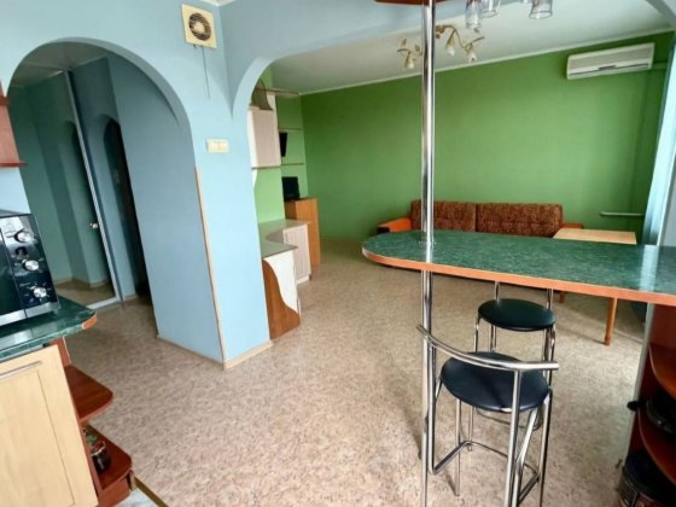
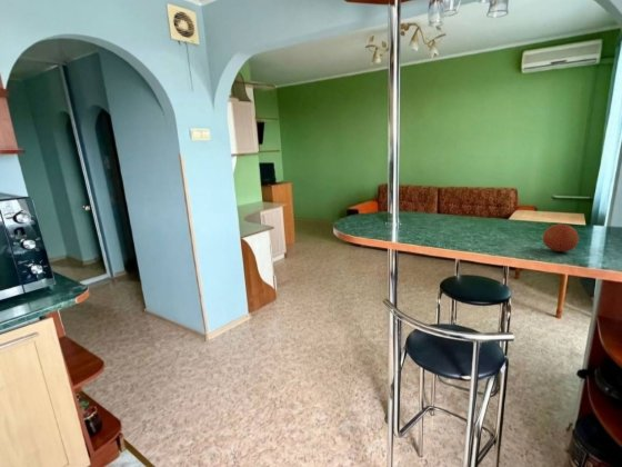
+ fruit [542,222,580,252]
